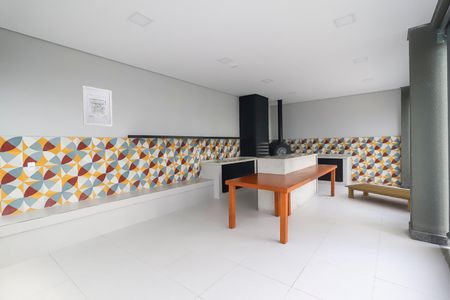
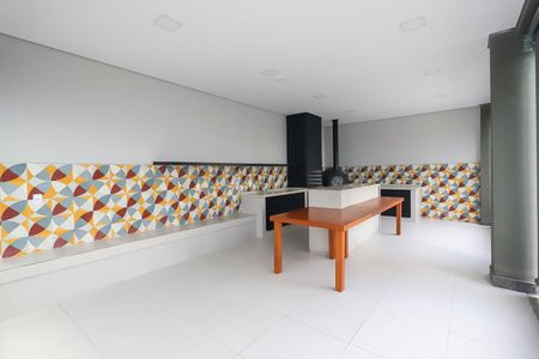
- coffee table [343,182,411,212]
- wall art [81,85,114,128]
